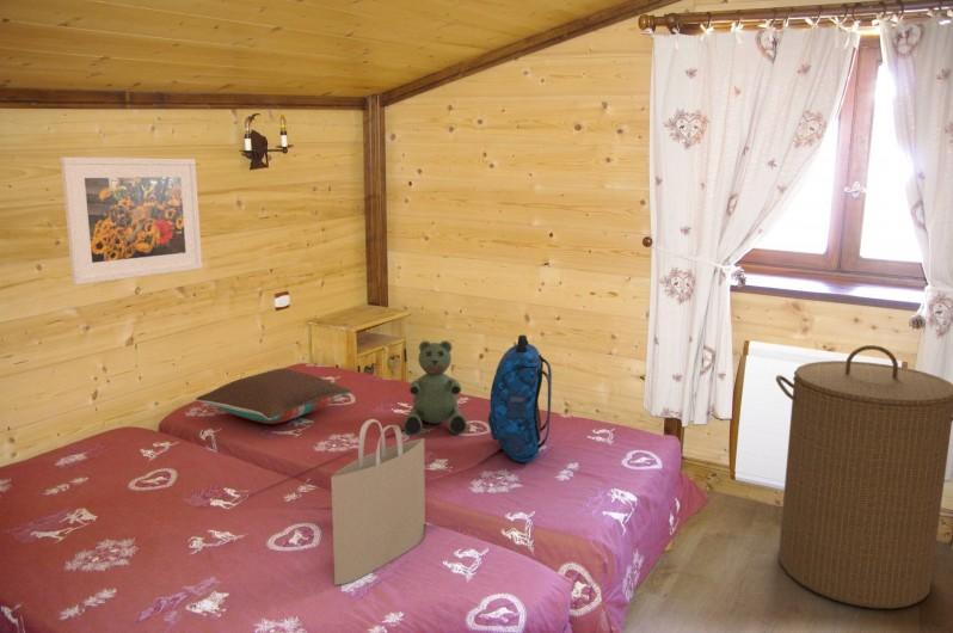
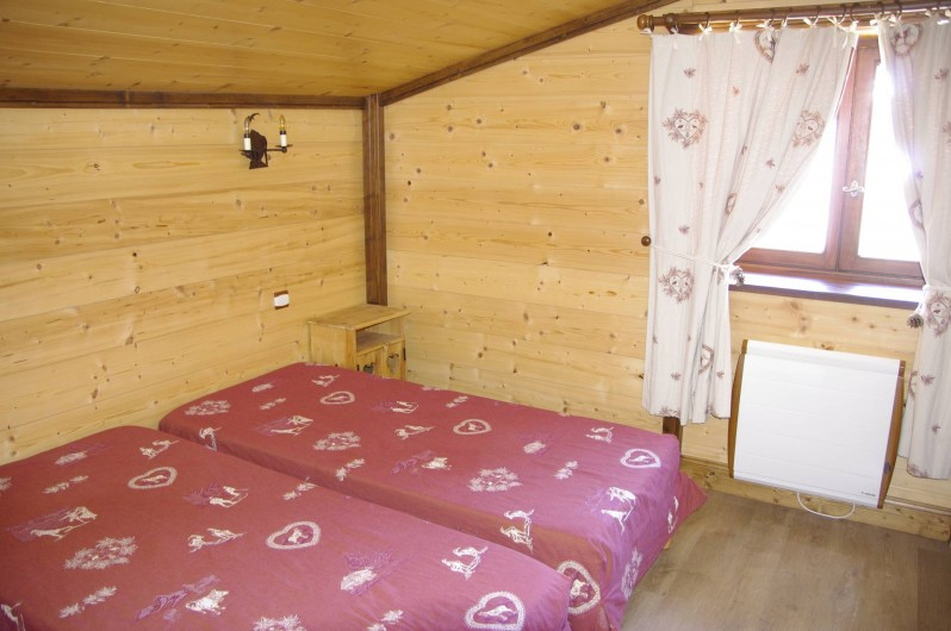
- pillow [195,368,352,425]
- backpack [487,334,553,463]
- tote bag [330,418,426,586]
- teddy bear [402,339,468,436]
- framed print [60,155,203,285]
- laundry hamper [775,344,953,610]
